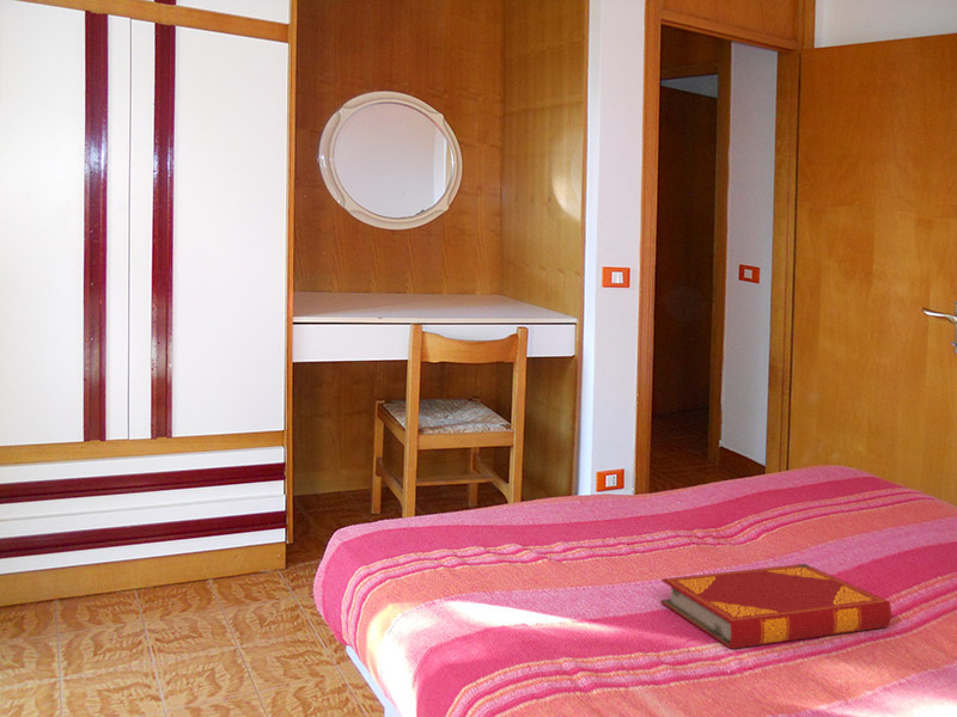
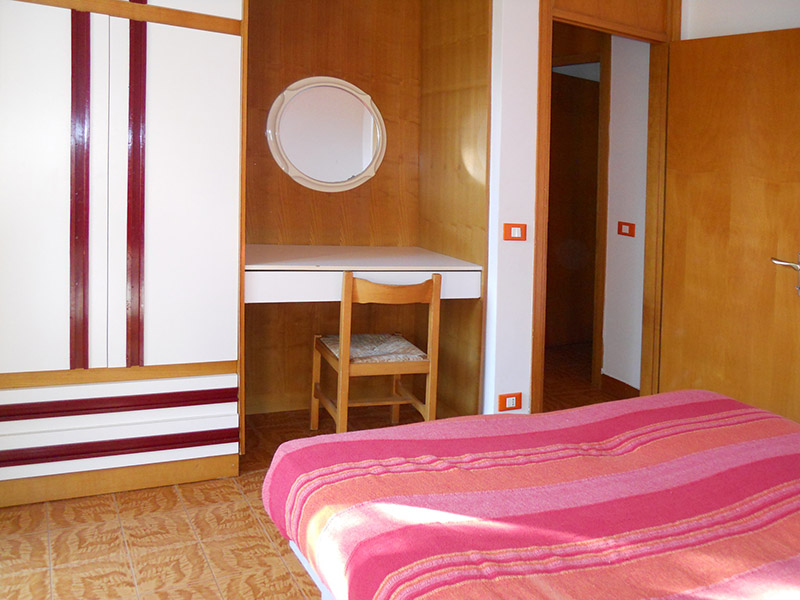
- hardback book [659,563,892,650]
